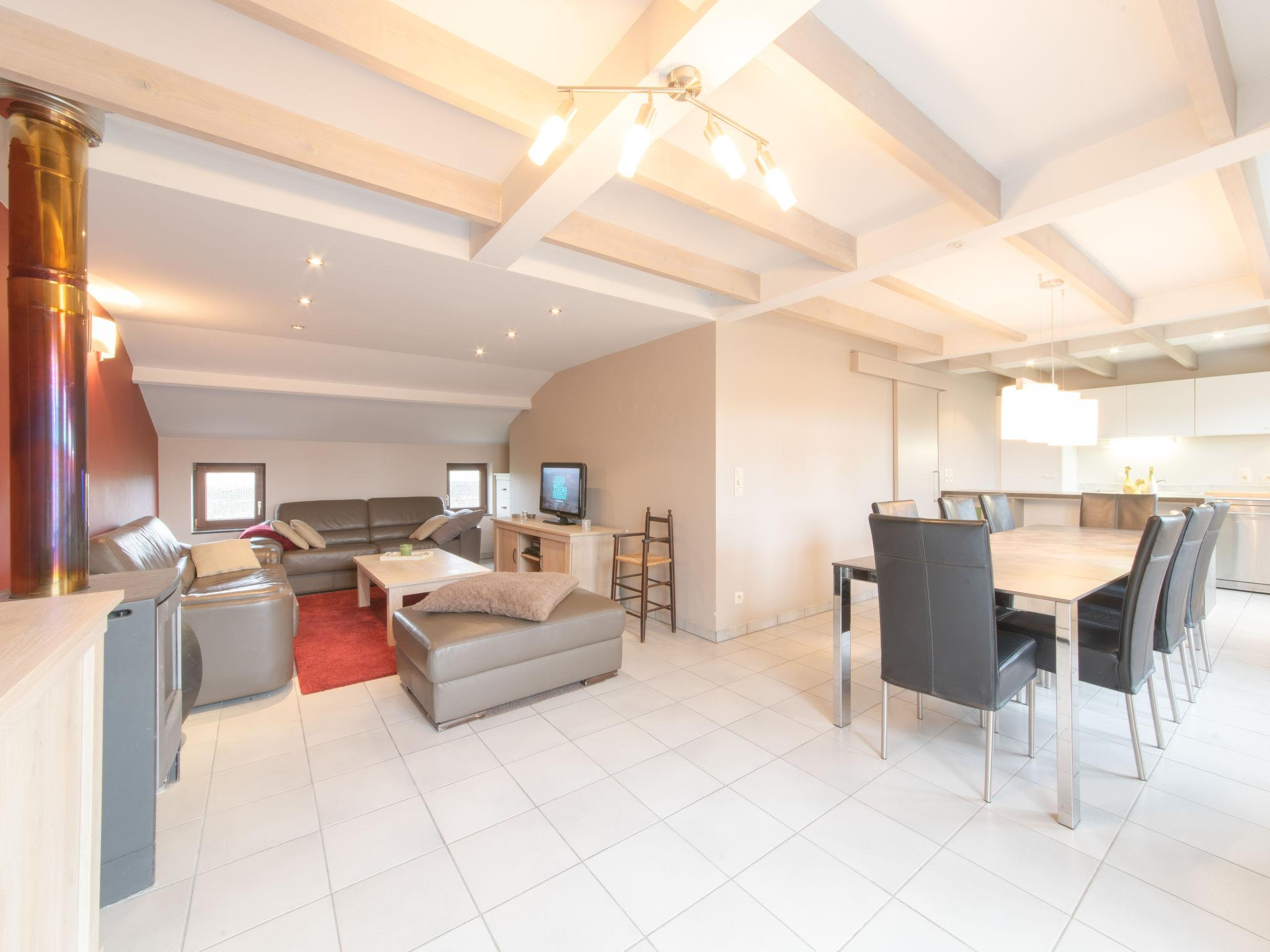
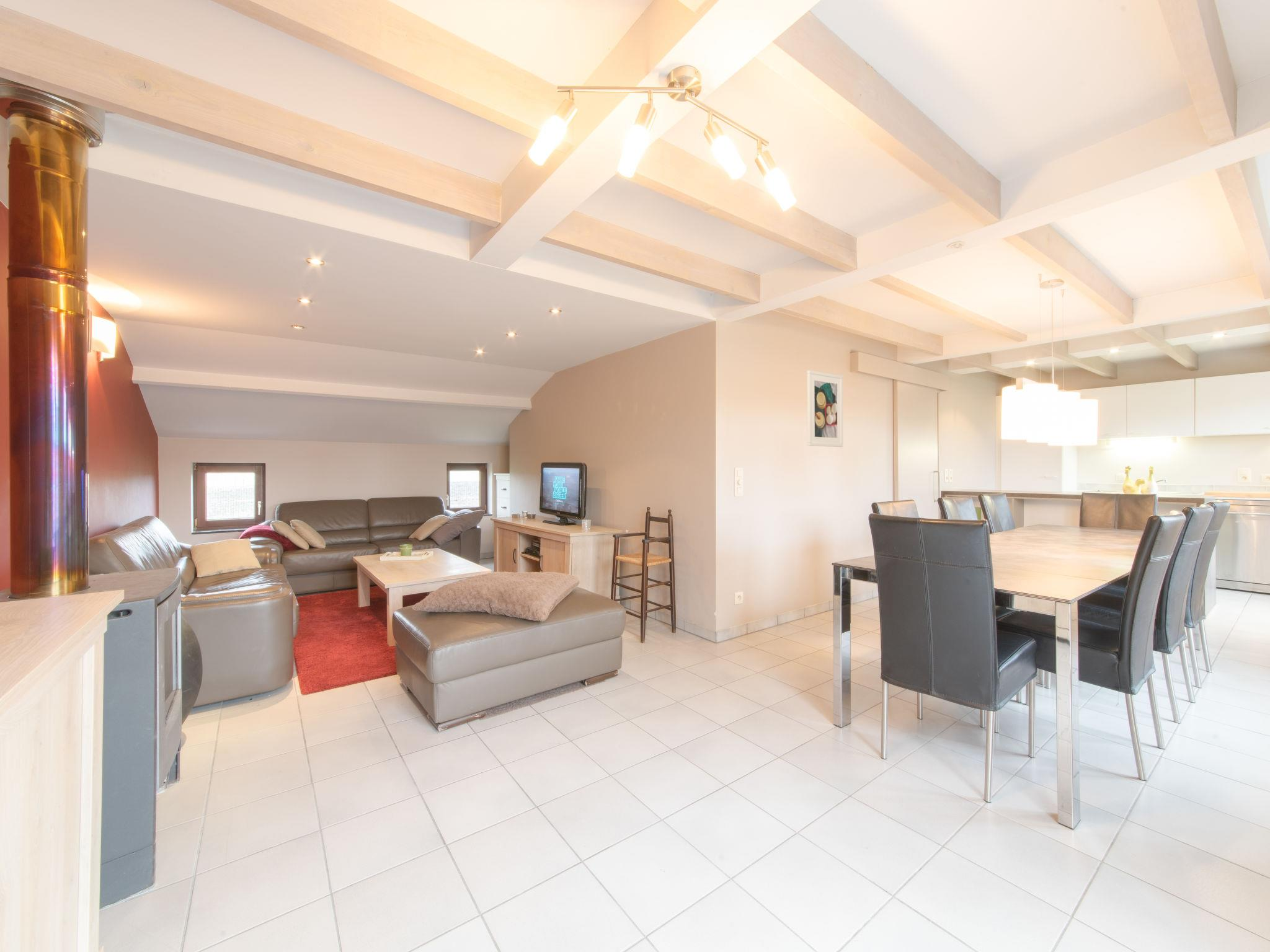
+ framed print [806,370,843,447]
